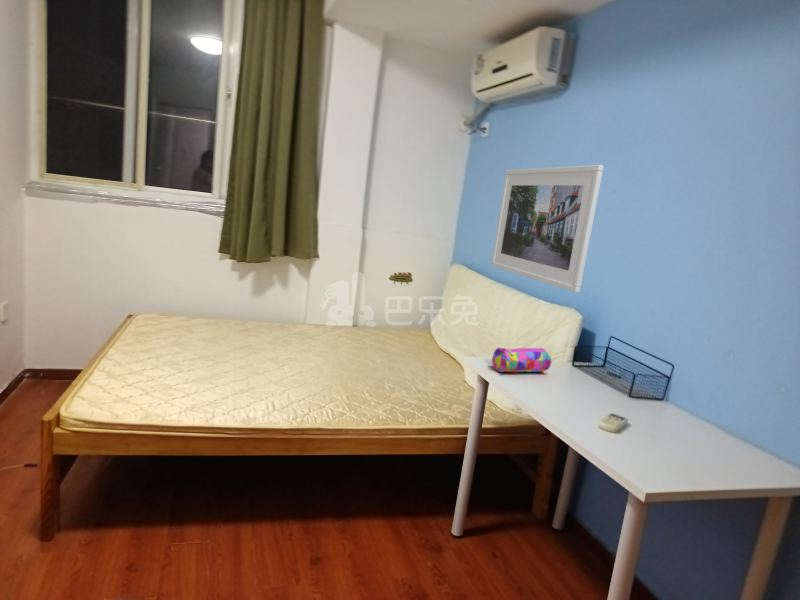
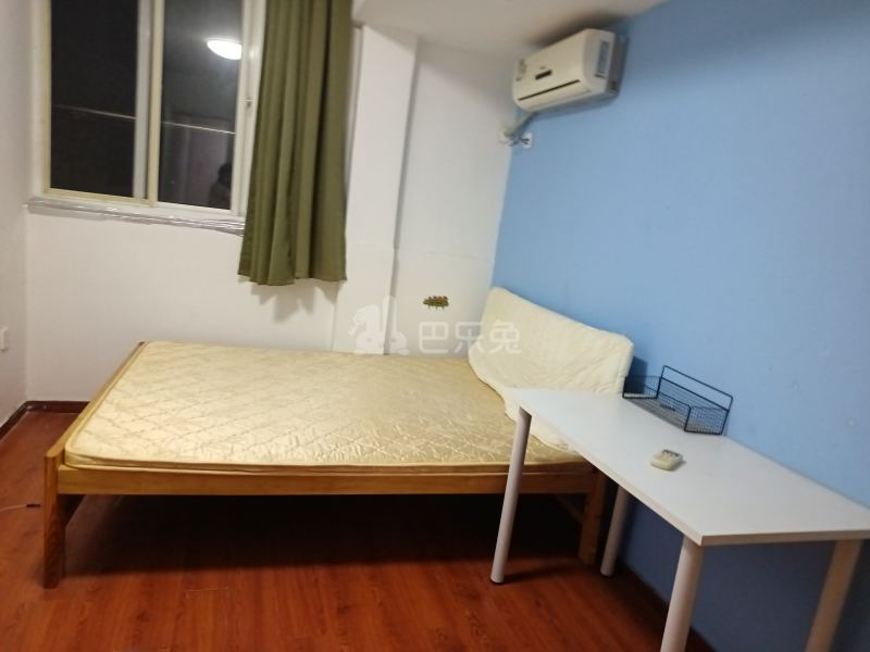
- pencil case [491,346,553,373]
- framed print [490,164,605,294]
